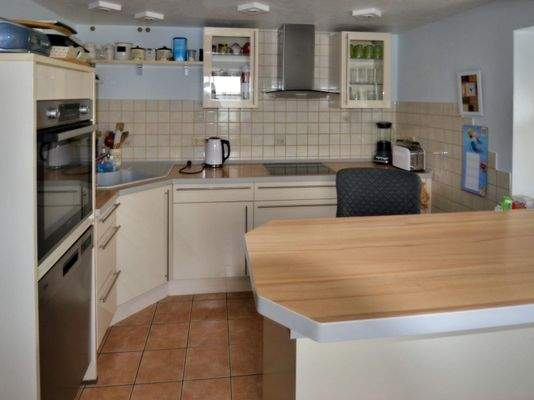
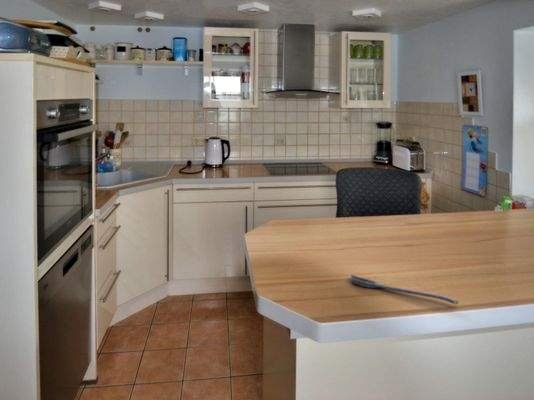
+ spoon [347,274,459,306]
